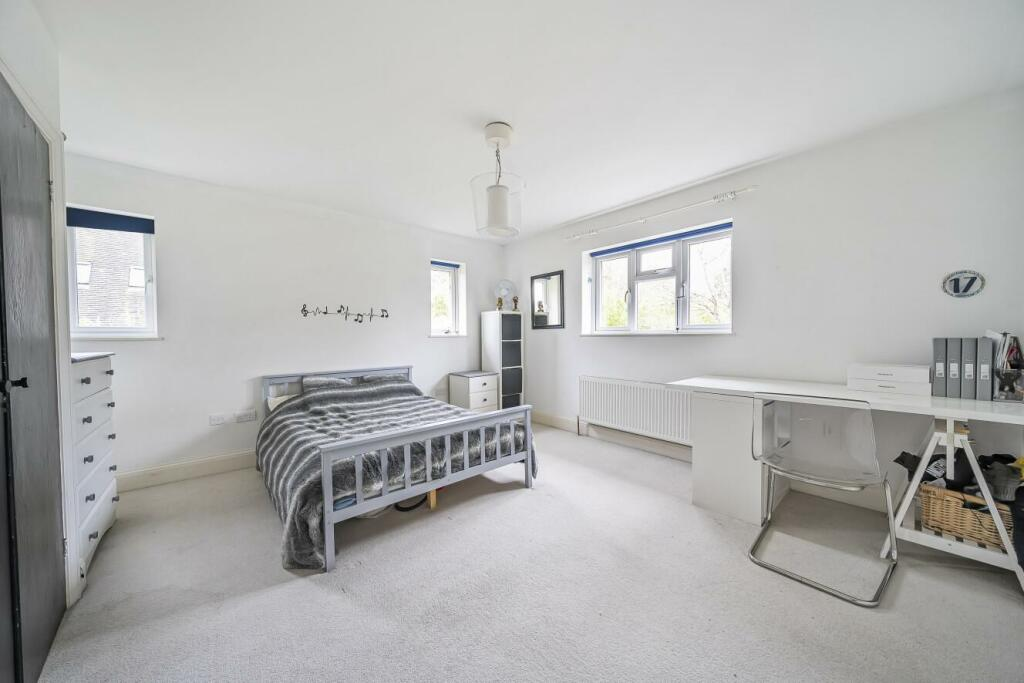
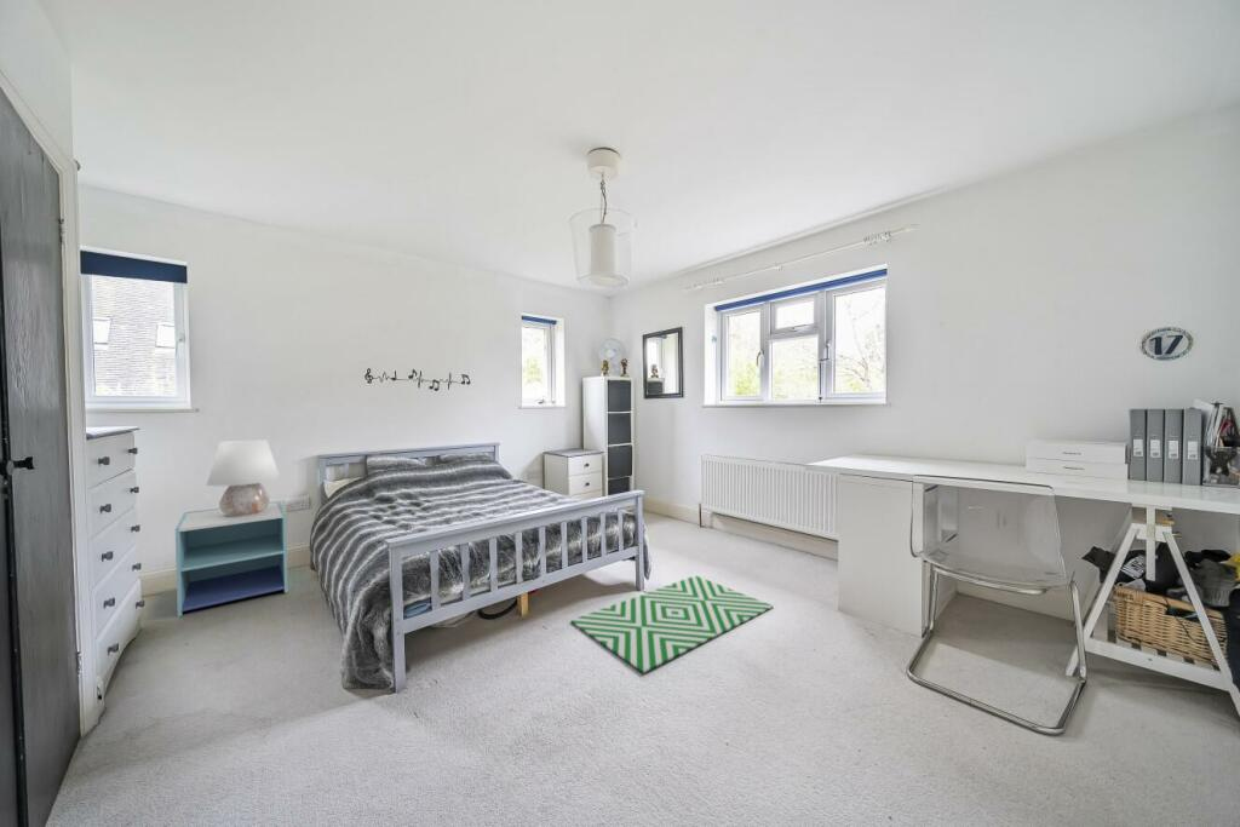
+ rug [569,574,775,674]
+ table lamp [206,438,282,516]
+ nightstand [174,500,289,618]
